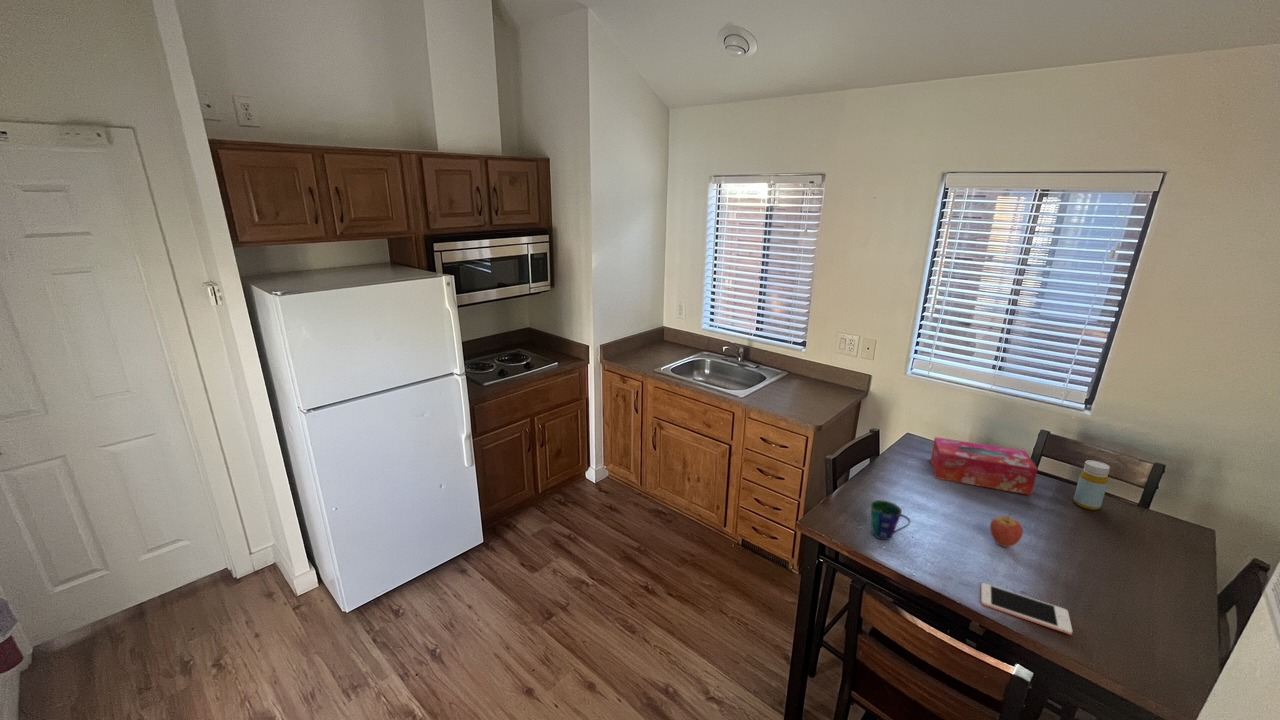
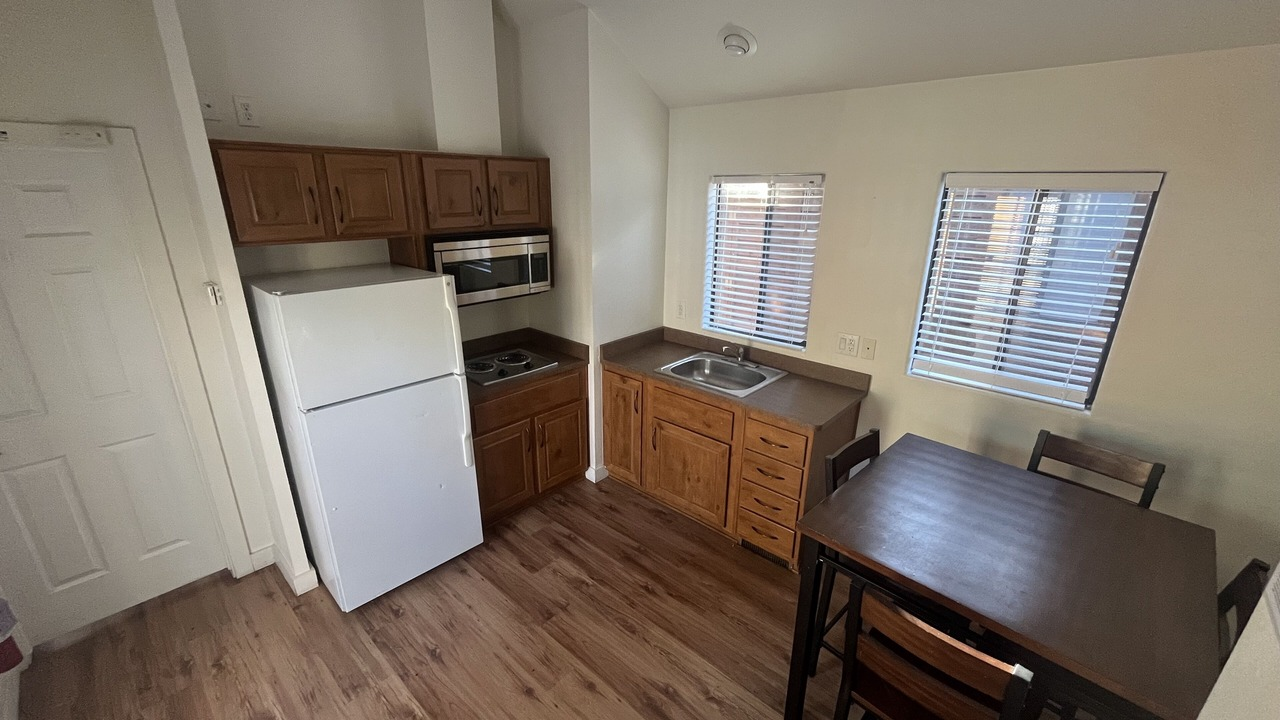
- fruit [989,512,1024,548]
- bottle [1073,459,1111,511]
- tissue box [930,436,1039,496]
- cell phone [980,582,1074,636]
- cup [870,499,911,541]
